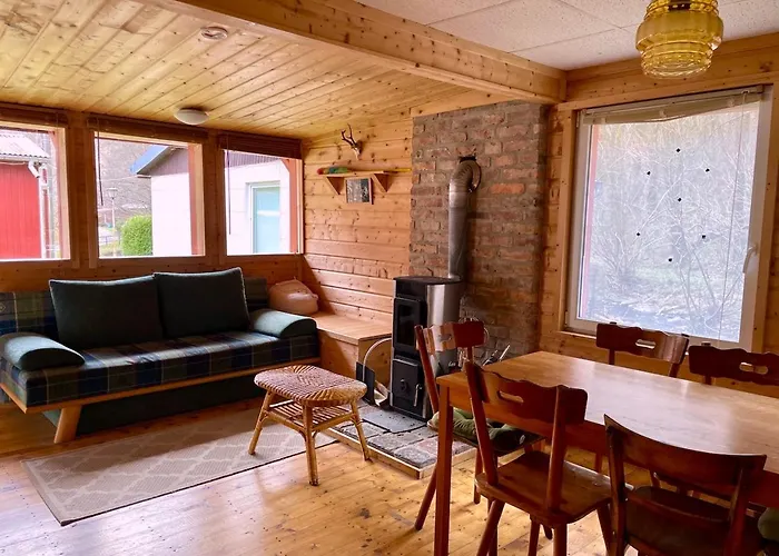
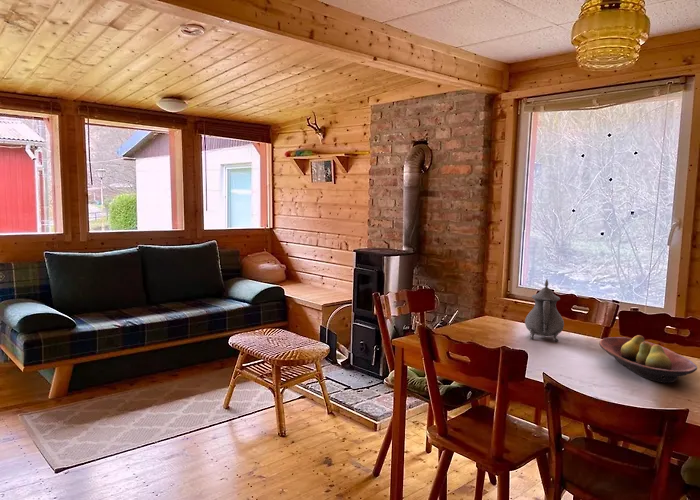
+ teapot [524,278,565,342]
+ fruit bowl [598,334,698,384]
